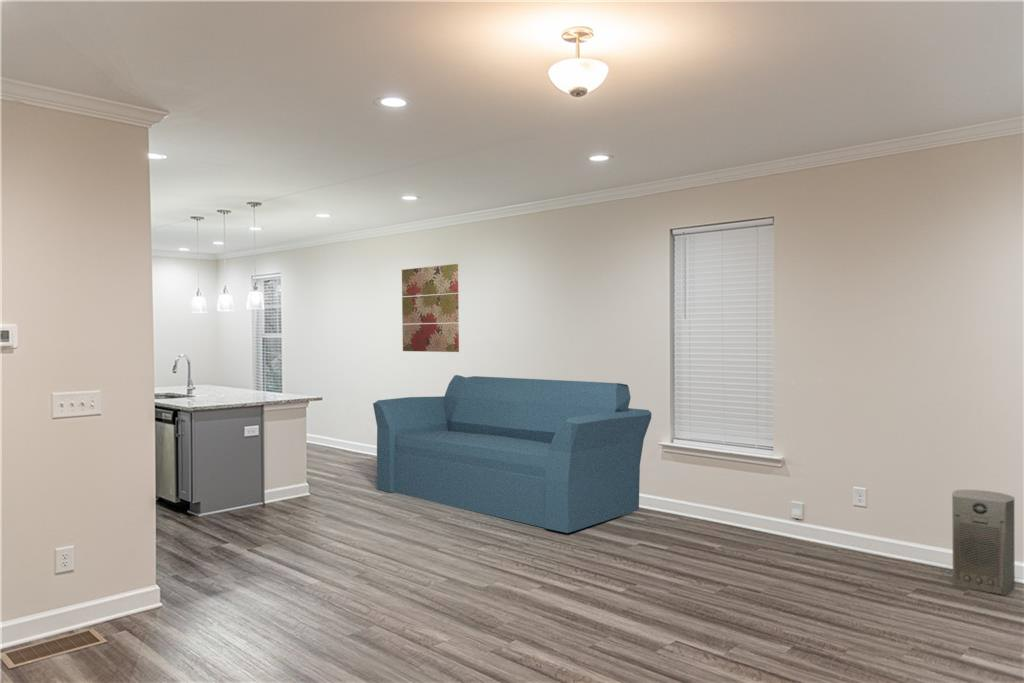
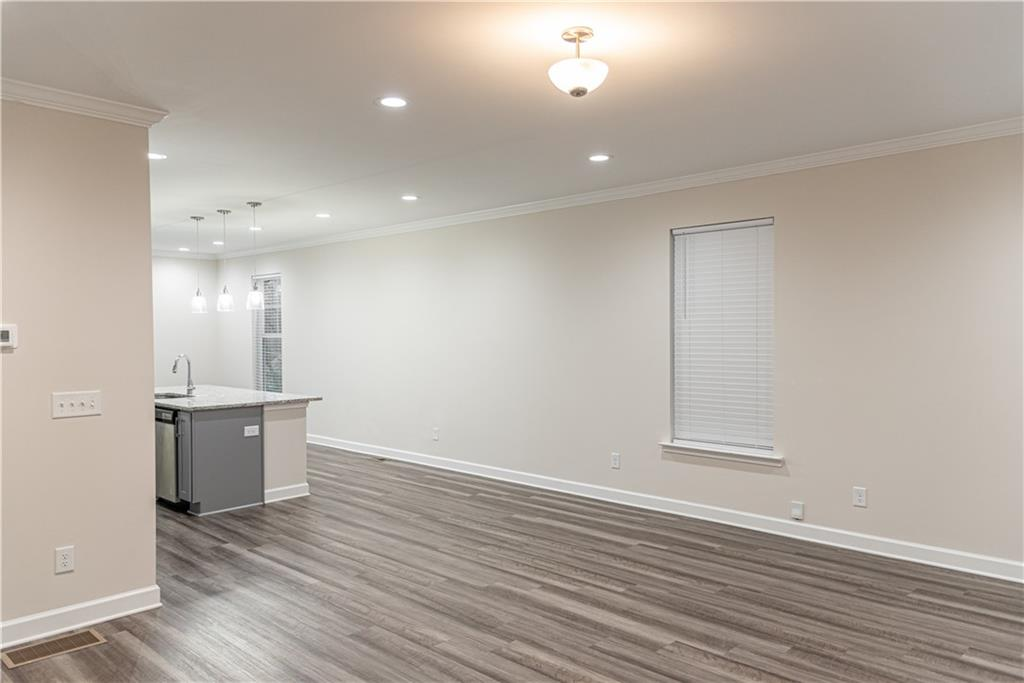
- sofa [372,374,652,534]
- fan [951,489,1016,596]
- wall art [401,263,460,353]
